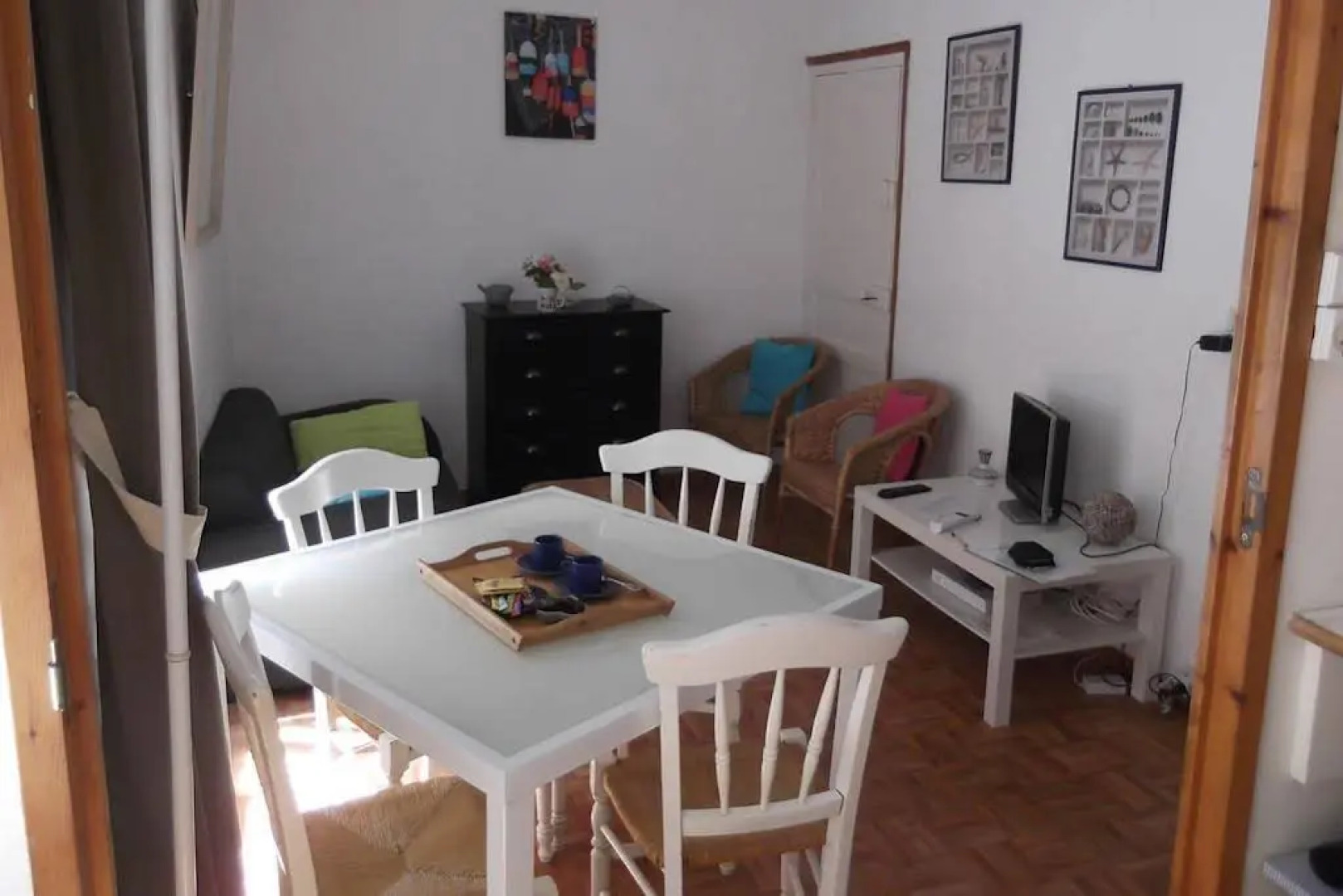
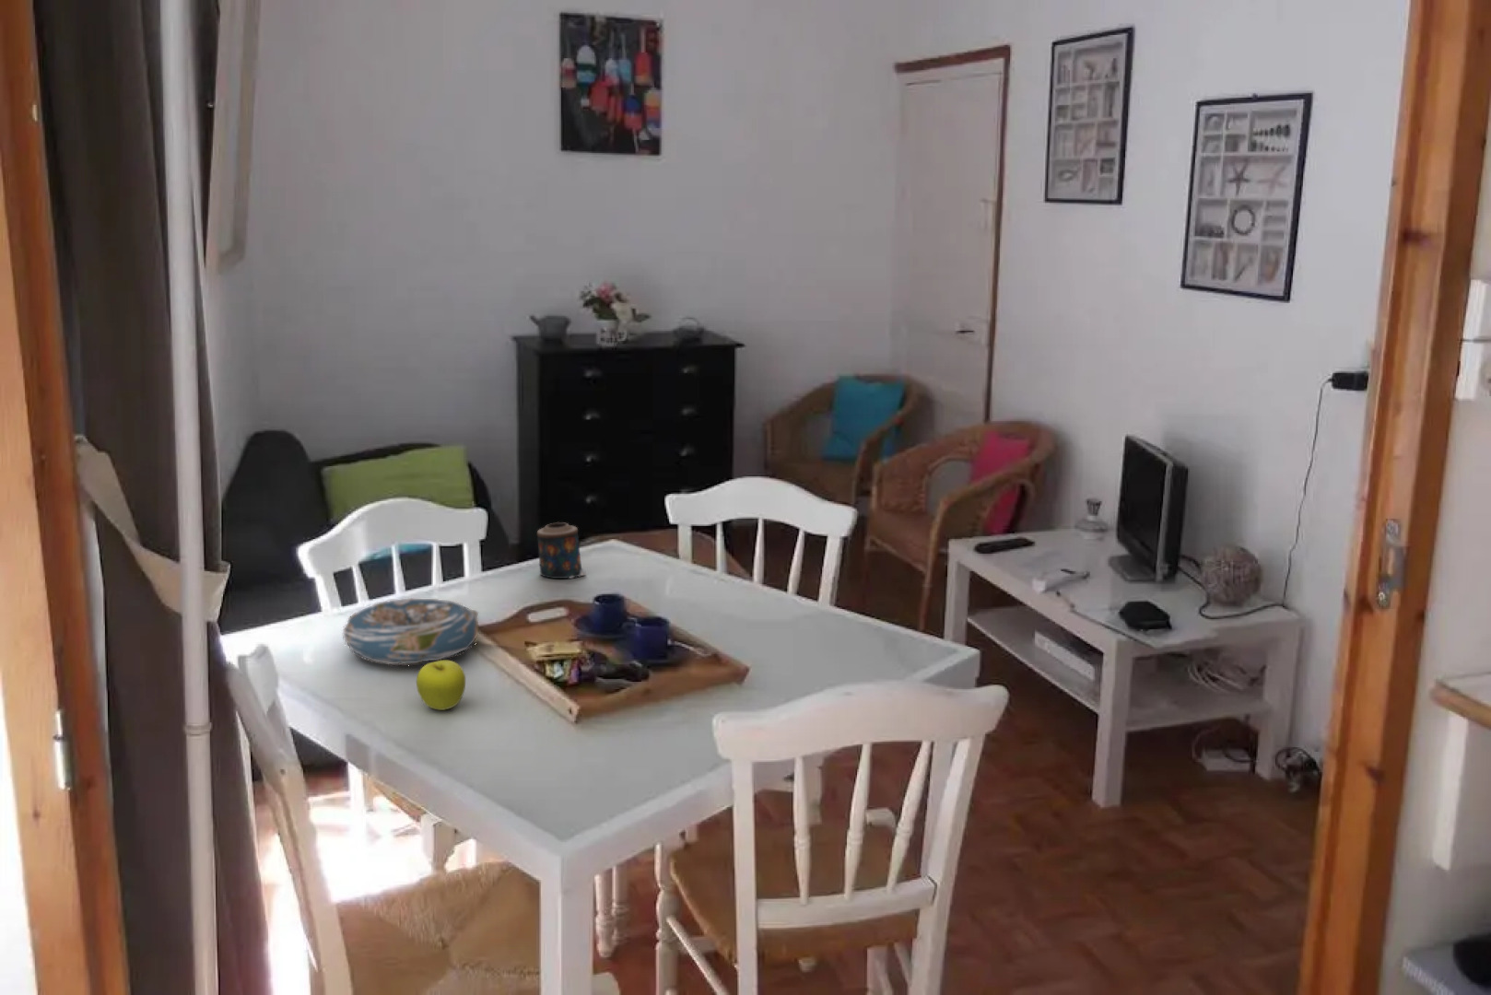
+ fruit [415,660,466,711]
+ candle [536,522,587,580]
+ decorative bowl [342,596,481,666]
